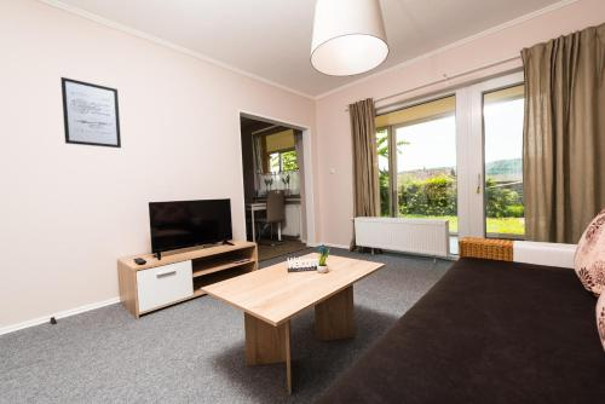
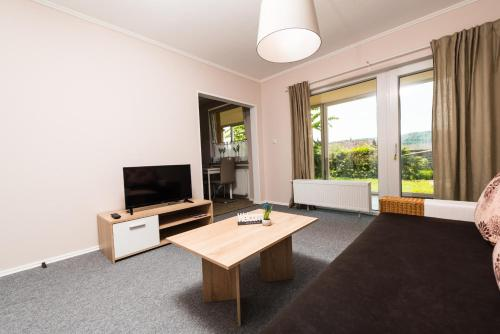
- wall art [59,76,122,149]
